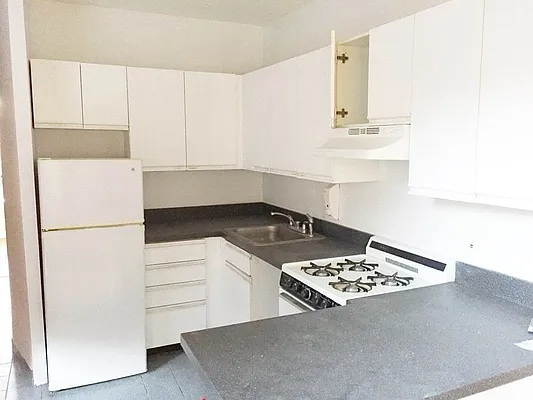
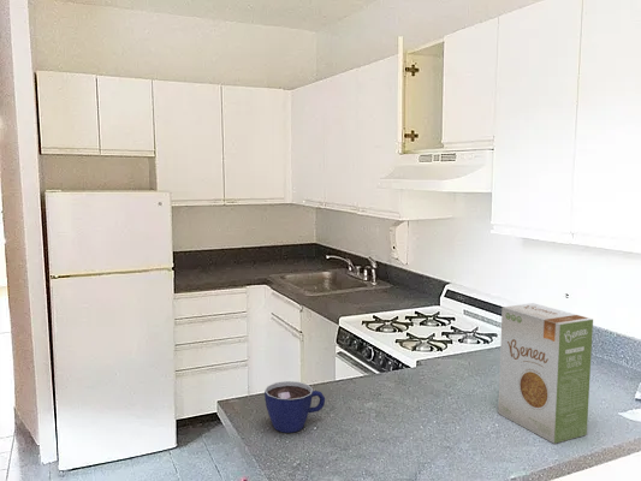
+ cup [263,380,326,434]
+ food box [497,302,594,445]
